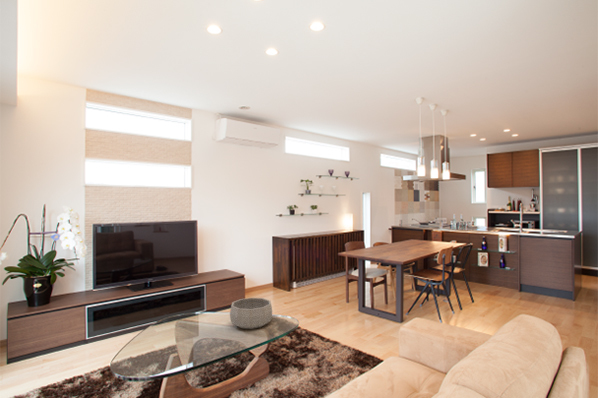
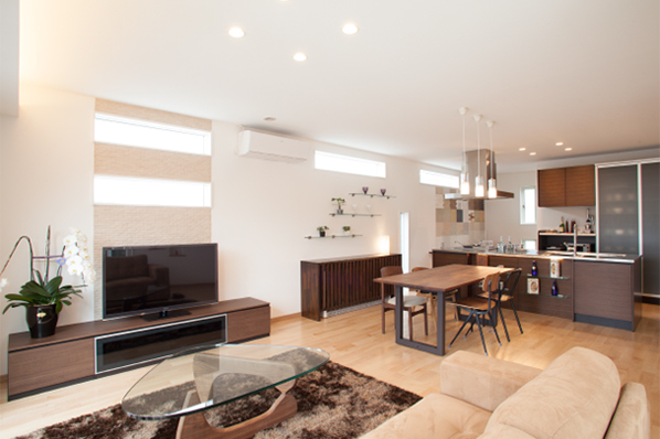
- decorative bowl [229,297,273,330]
